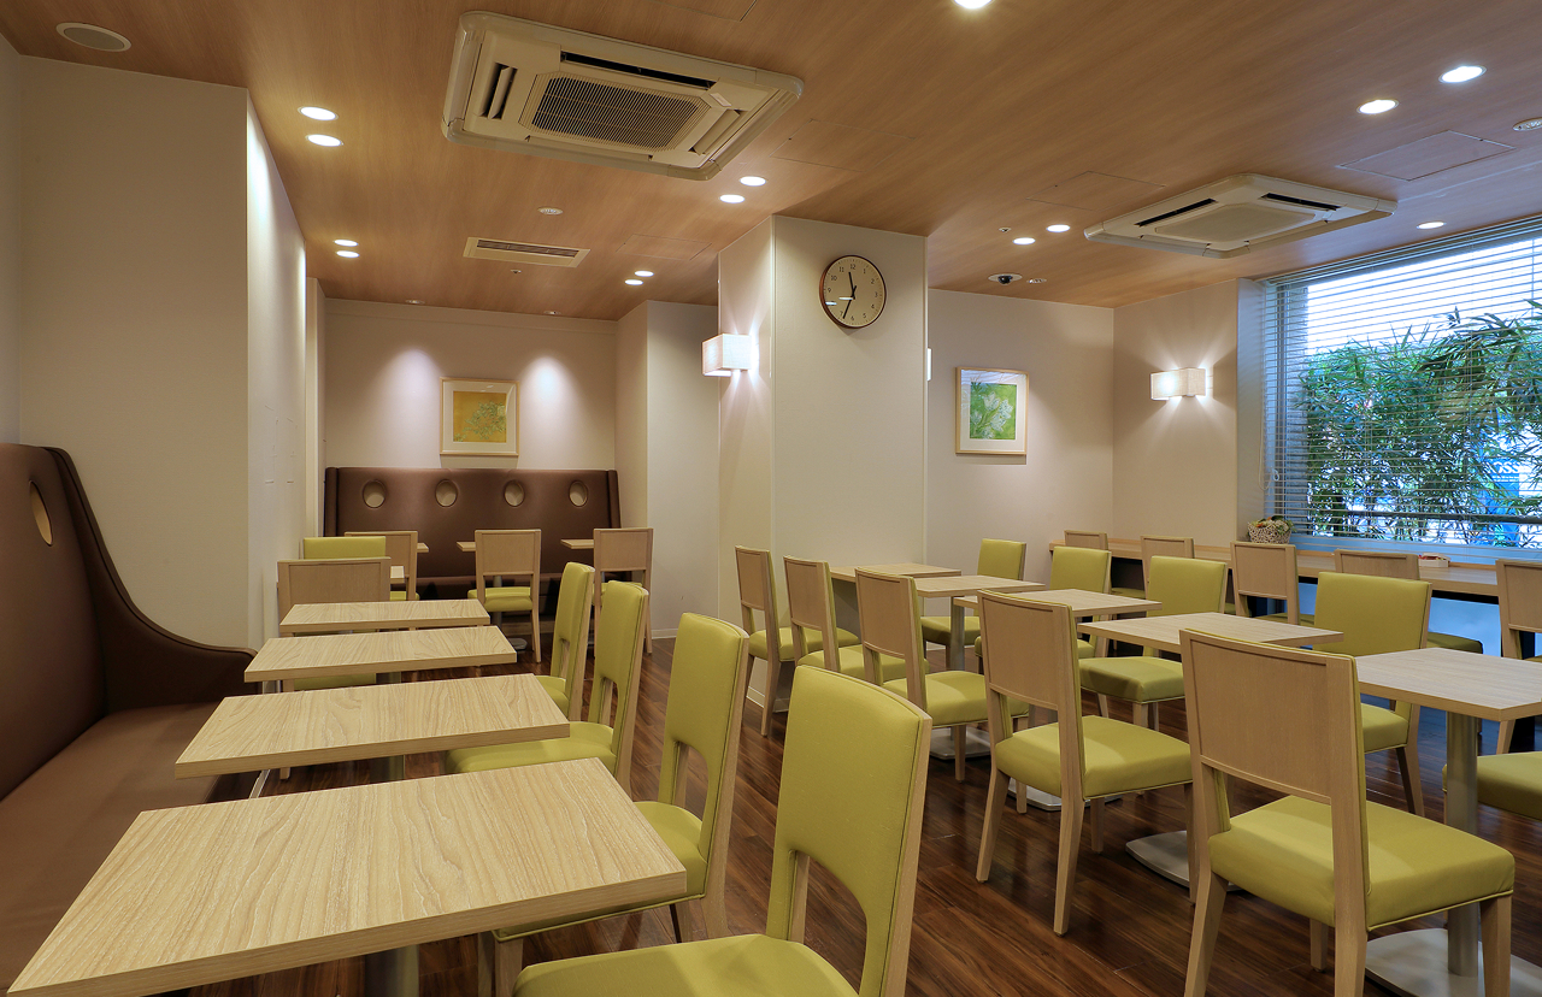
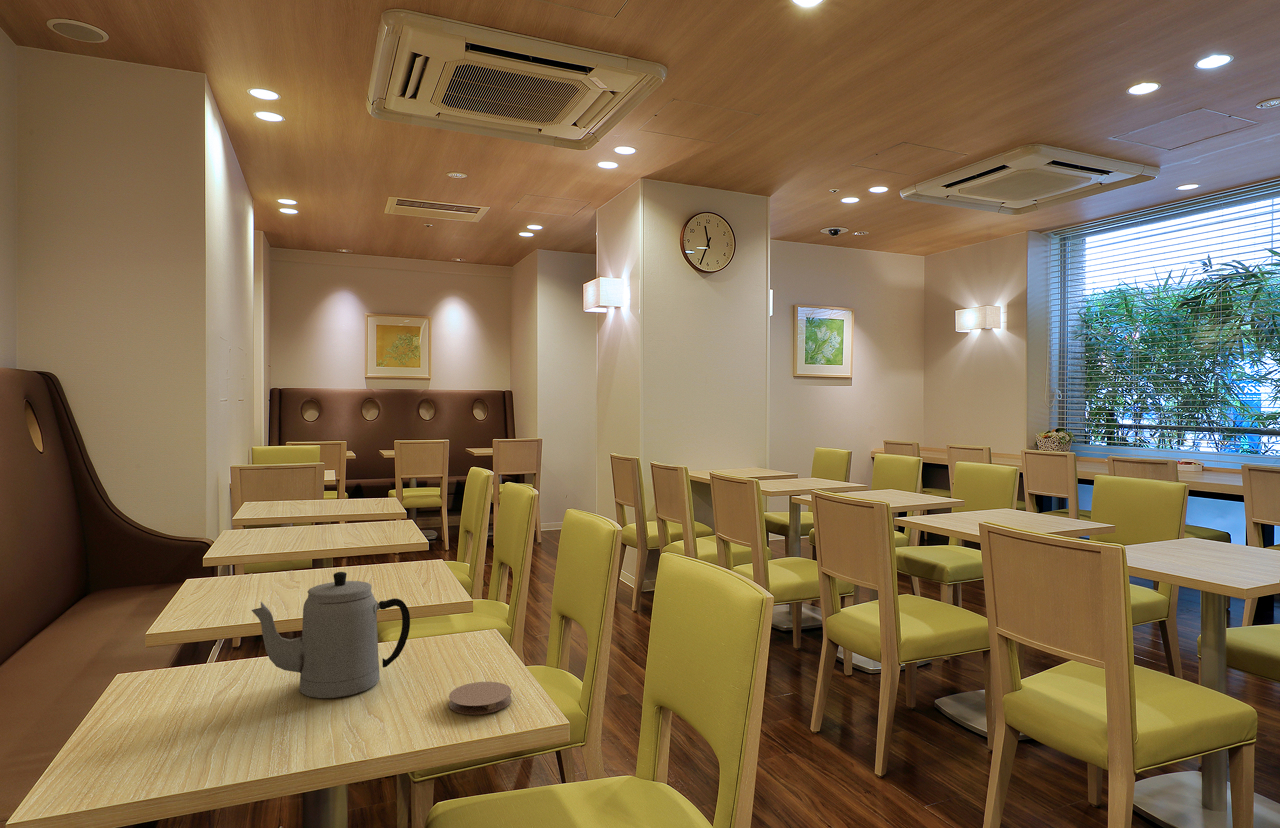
+ teapot [251,571,411,699]
+ coaster [448,681,512,715]
